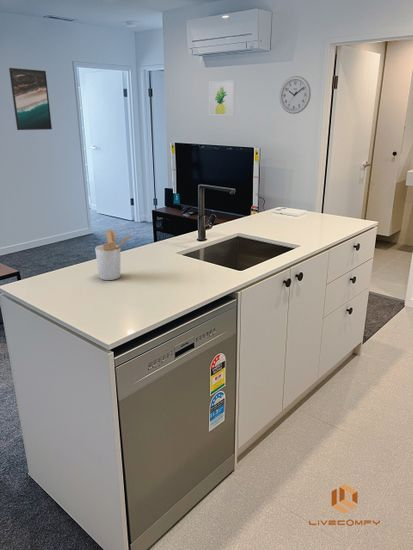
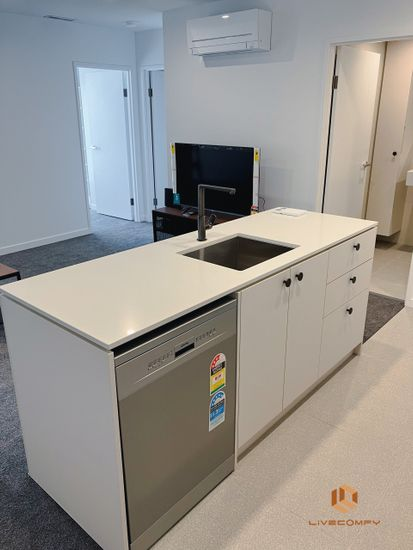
- wall art [208,79,236,116]
- utensil holder [94,229,133,281]
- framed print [8,67,53,131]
- wall clock [279,75,312,115]
